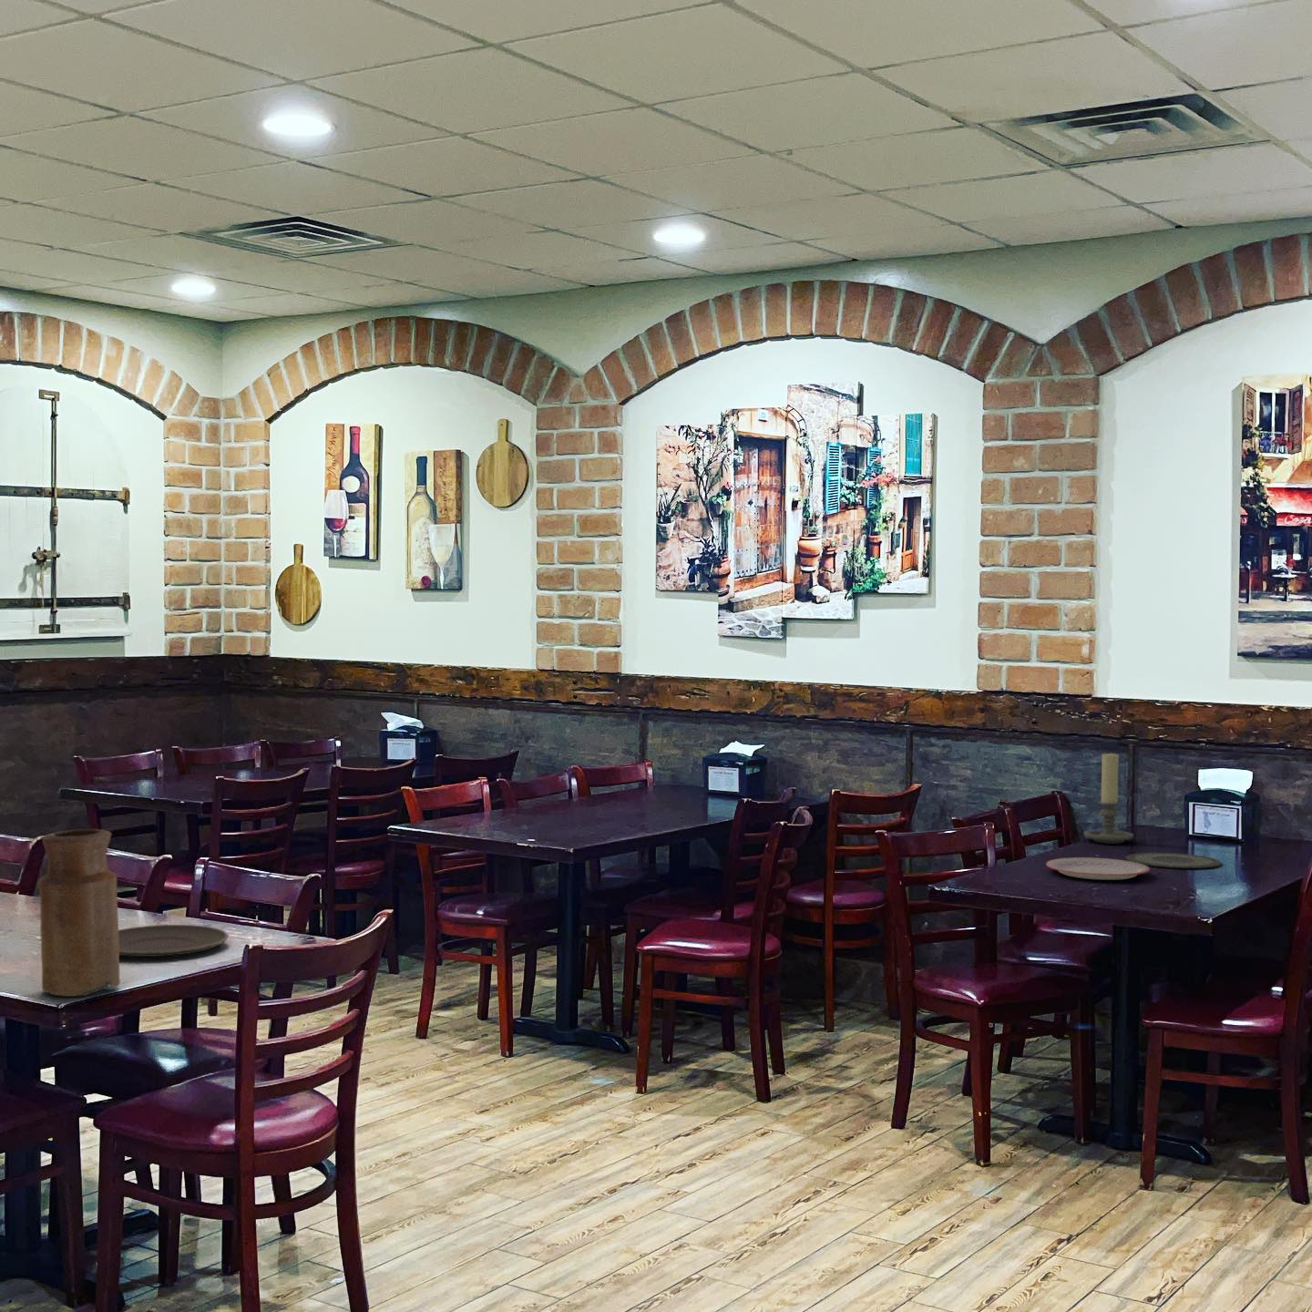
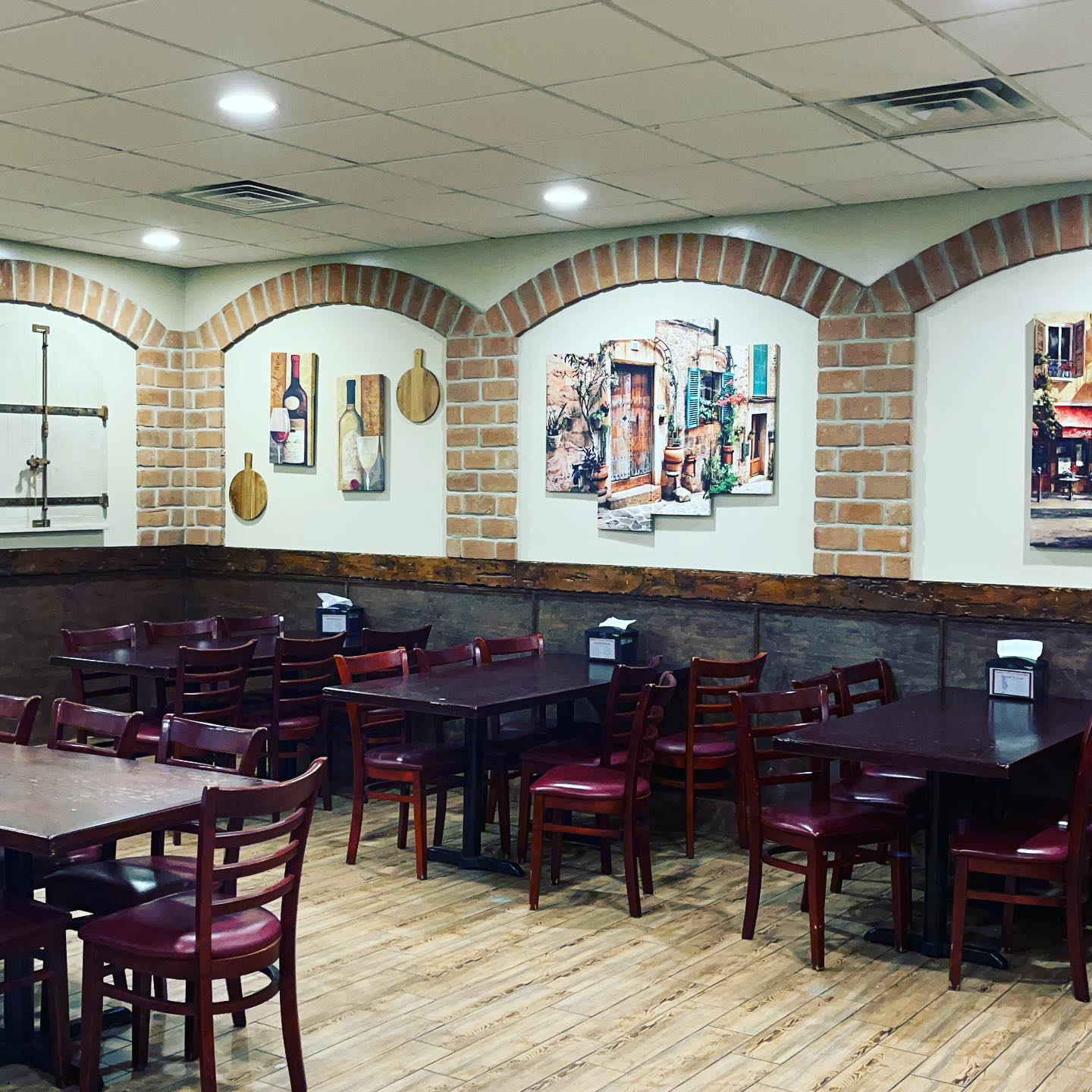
- candle holder [1084,752,1134,845]
- plate [119,924,229,958]
- vase [37,828,121,997]
- plate [1045,857,1151,881]
- plate [1125,852,1223,869]
